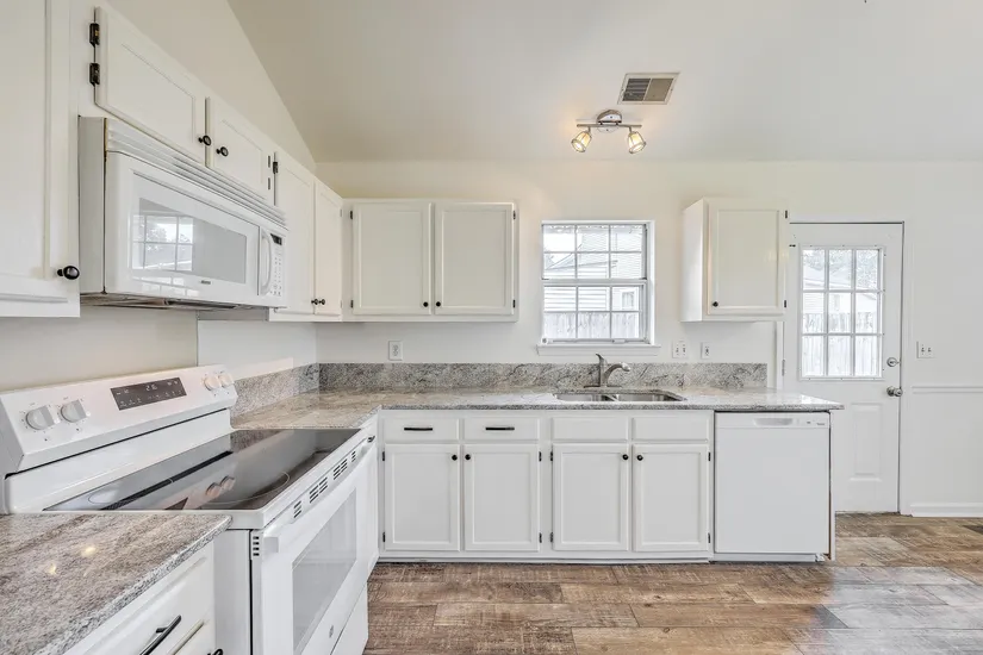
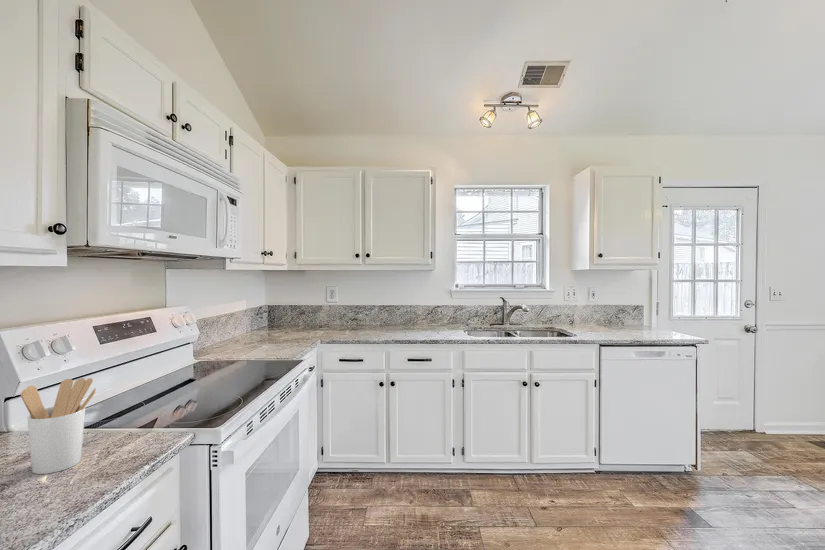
+ utensil holder [20,377,97,475]
